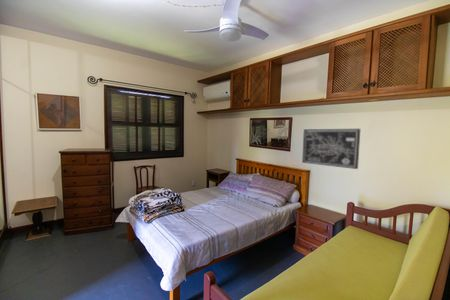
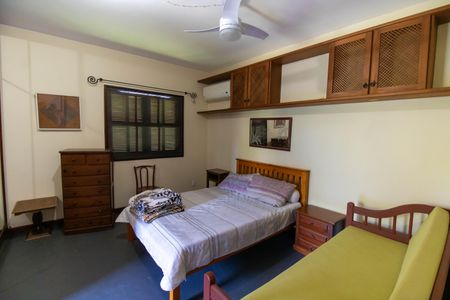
- wall art [301,128,361,170]
